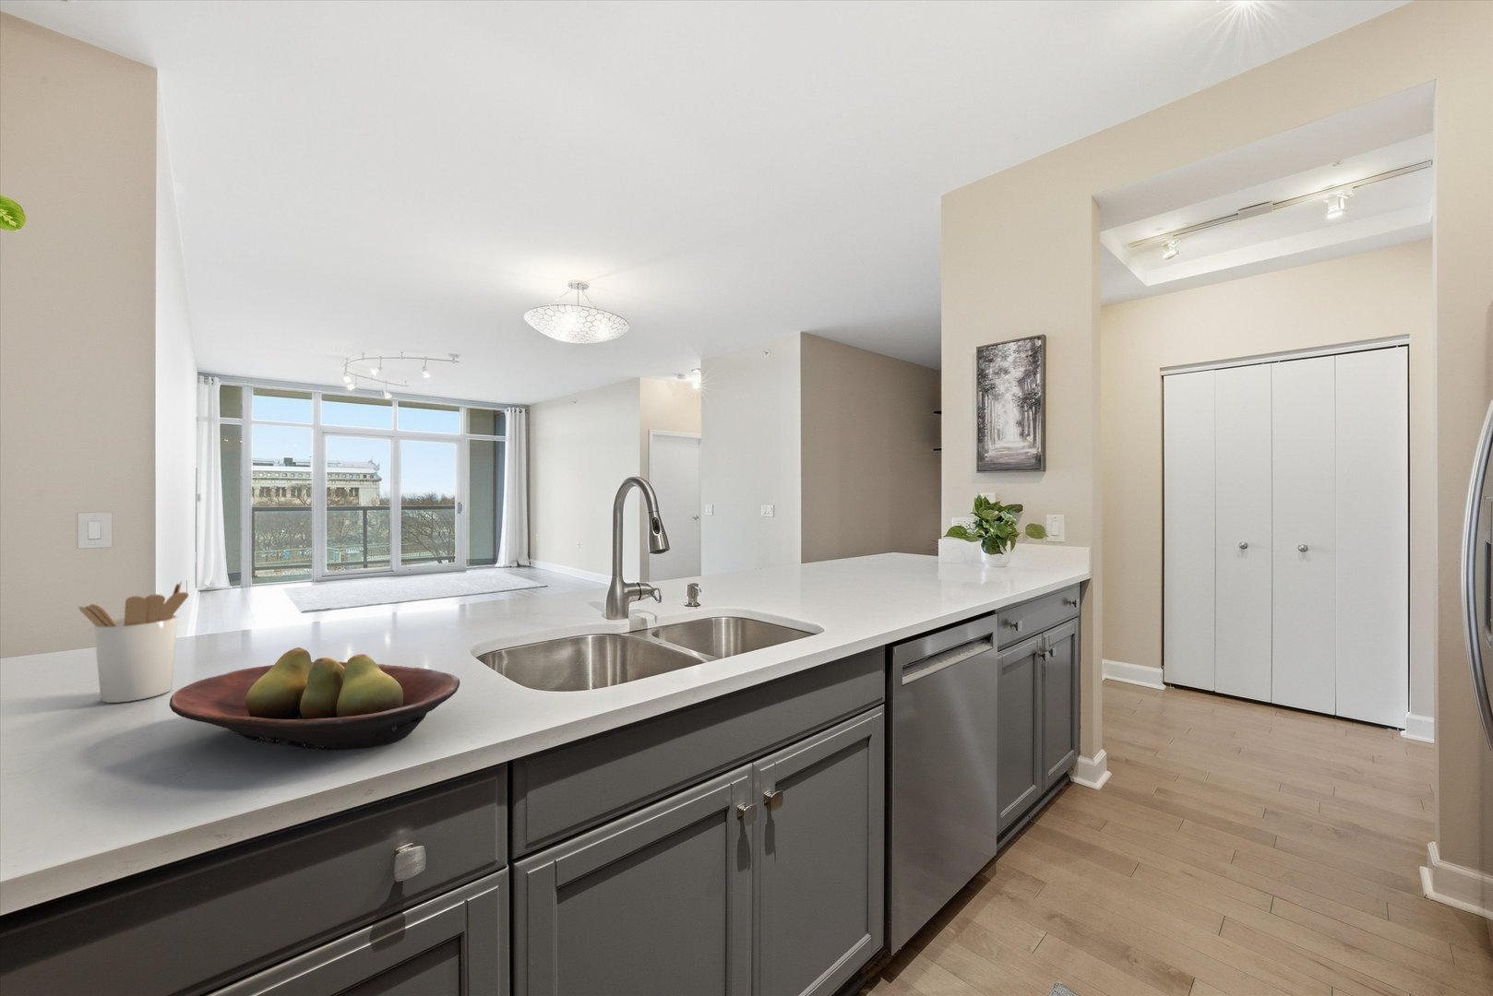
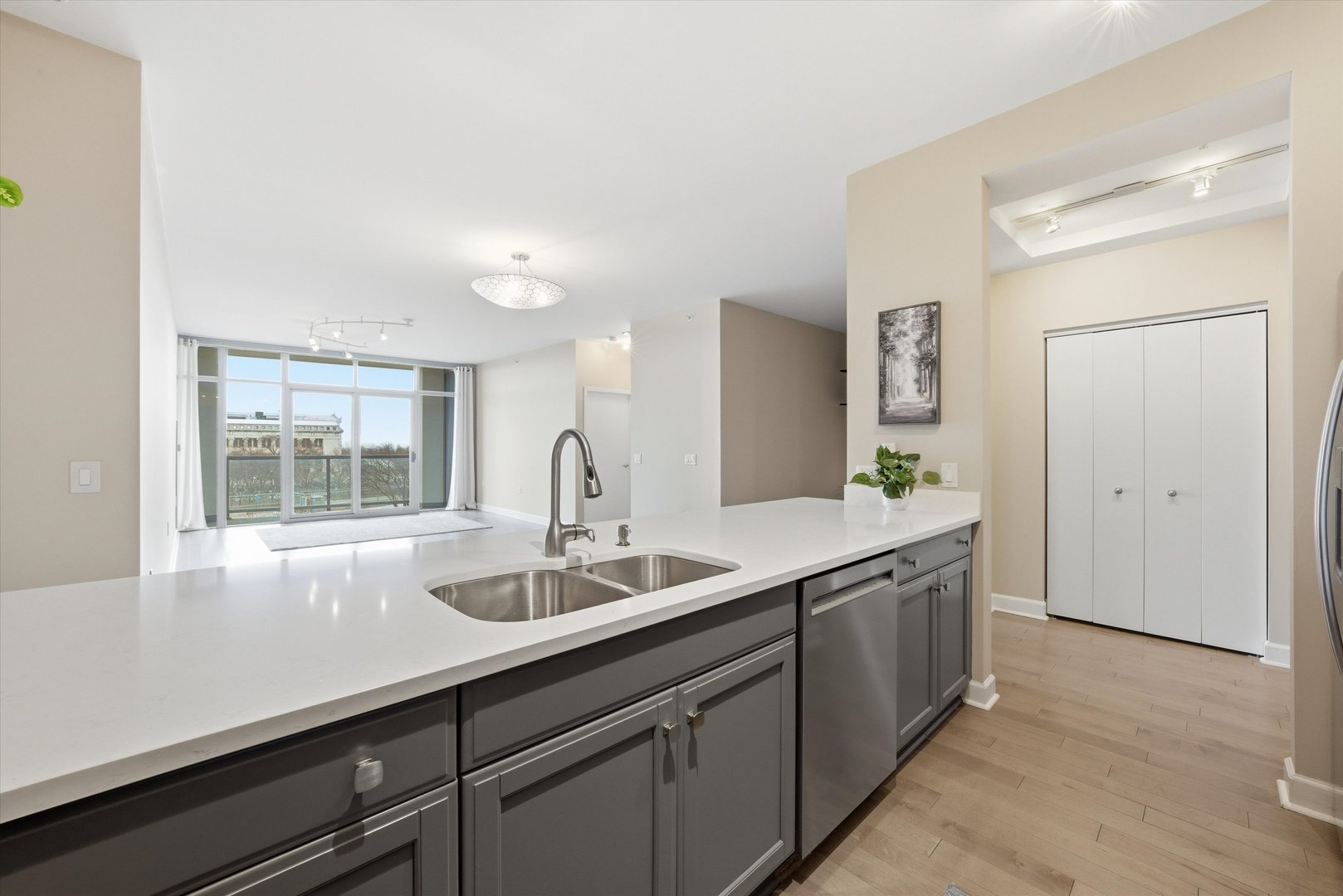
- utensil holder [78,580,189,704]
- fruit bowl [169,647,460,750]
